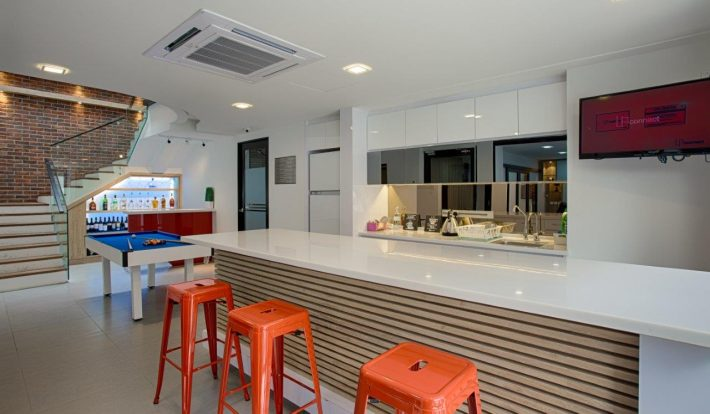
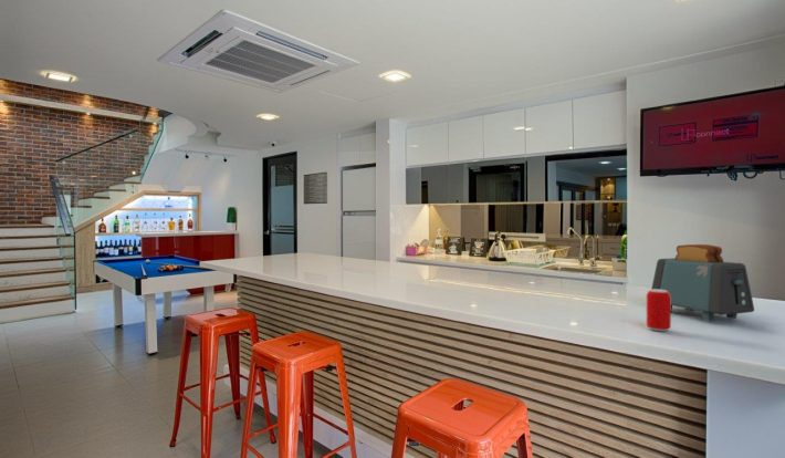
+ beverage can [646,289,672,333]
+ toaster [650,243,755,323]
